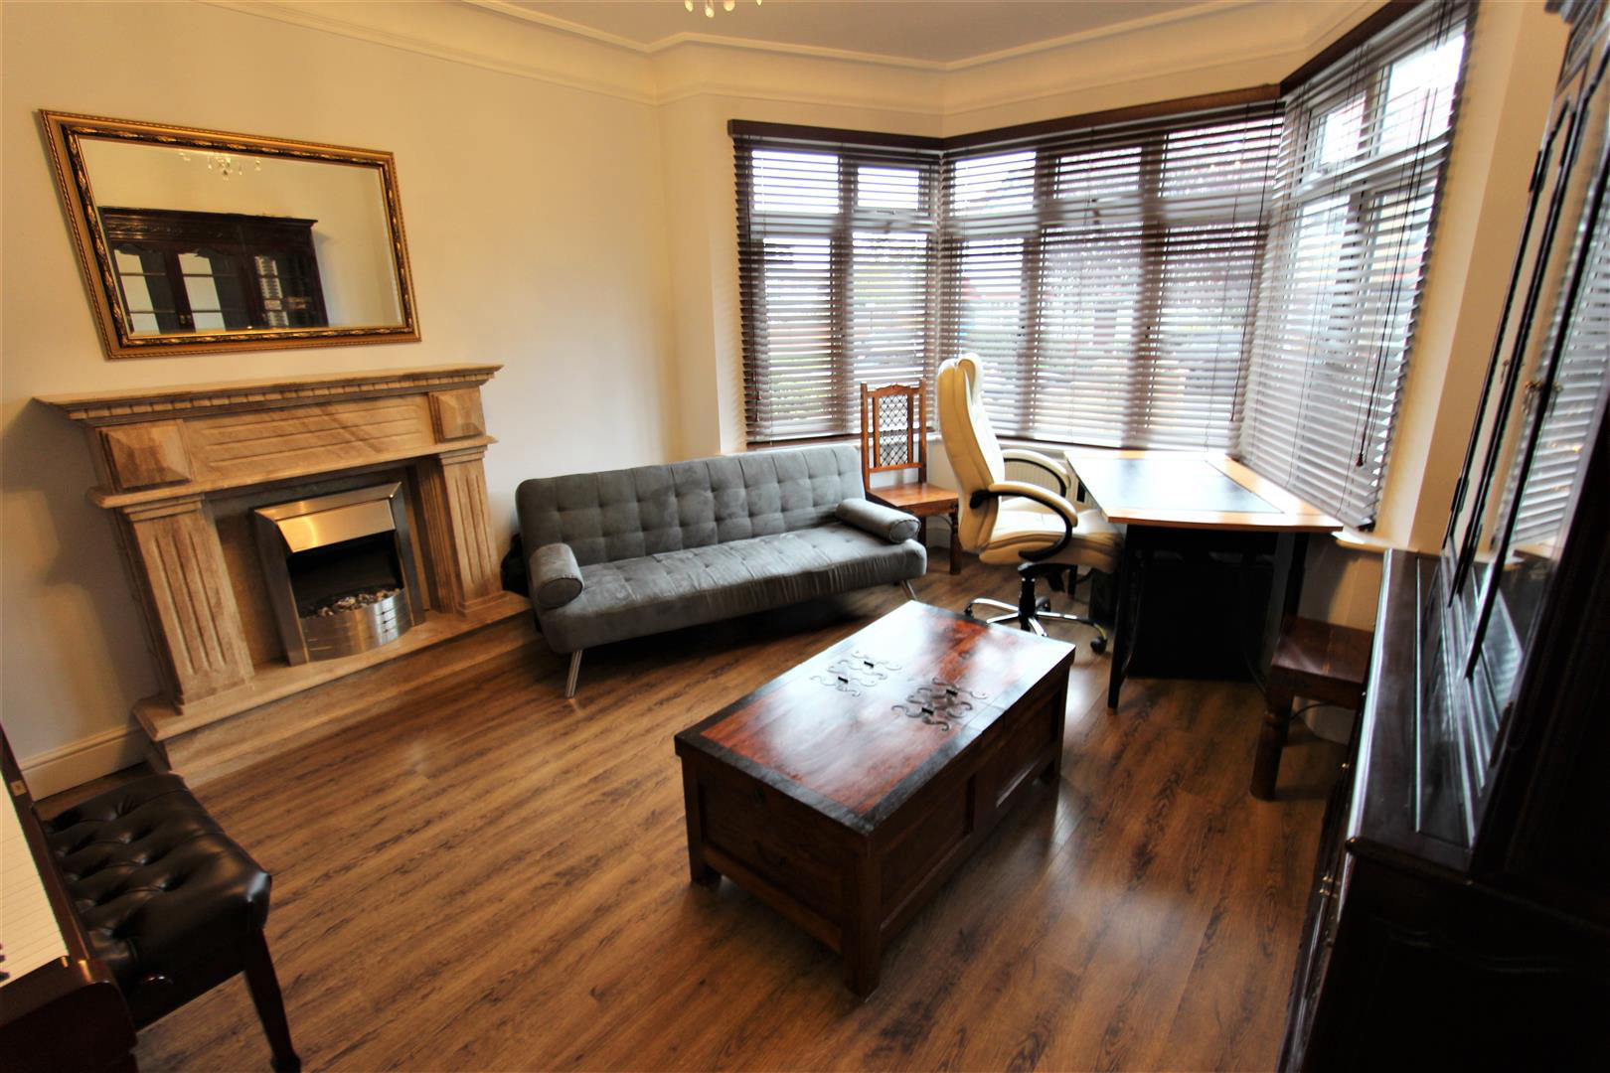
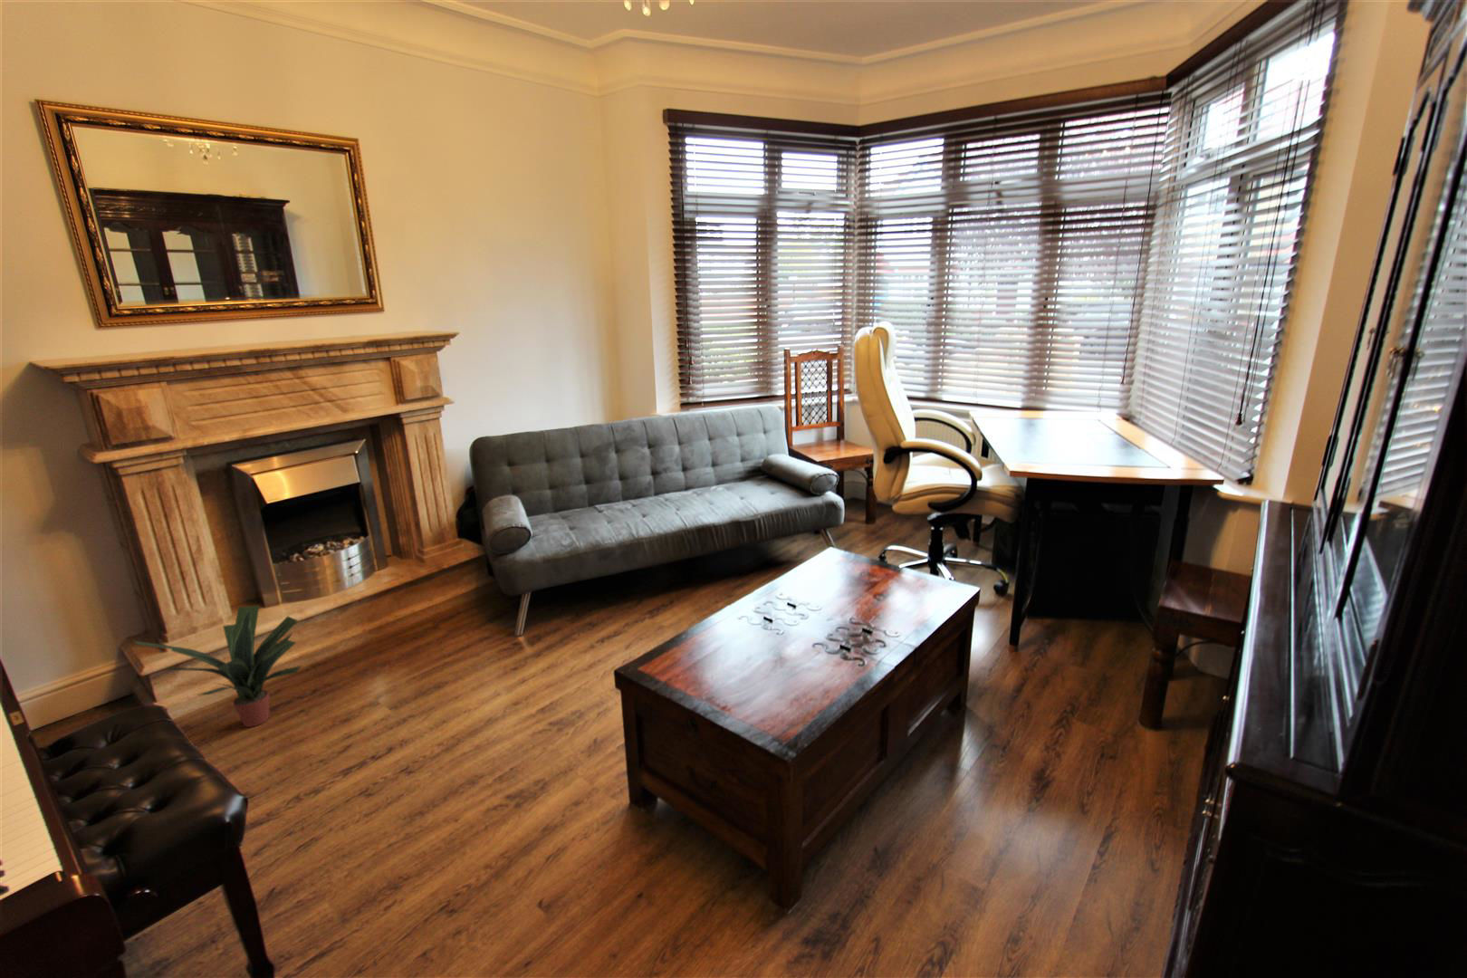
+ potted plant [133,605,302,728]
